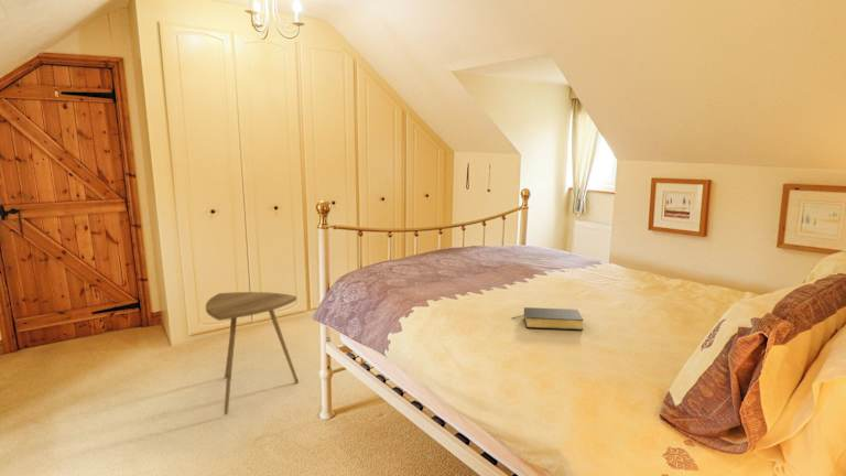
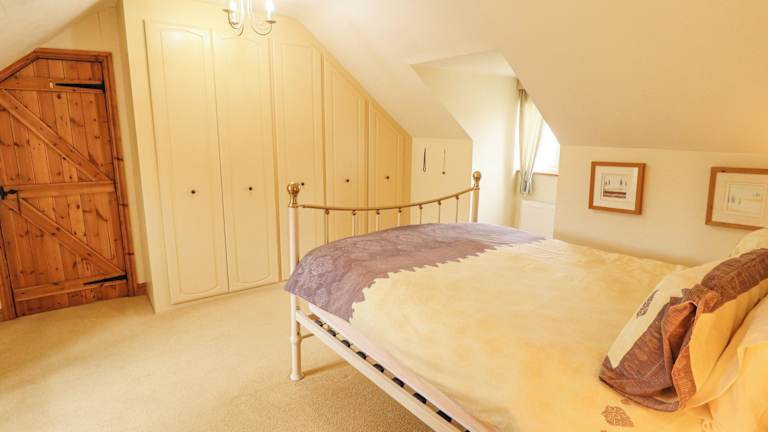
- bible [511,306,585,332]
- side table [205,291,300,415]
